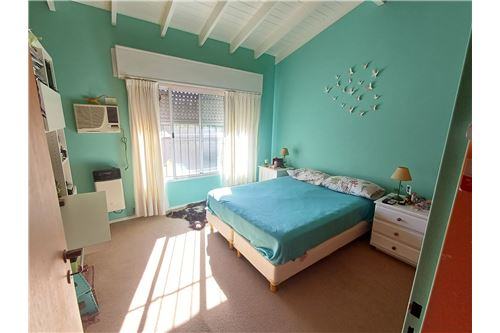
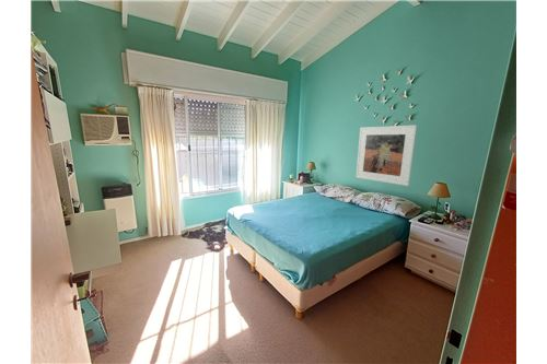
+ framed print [354,124,418,187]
